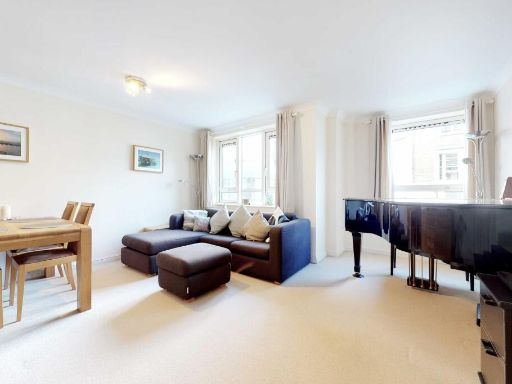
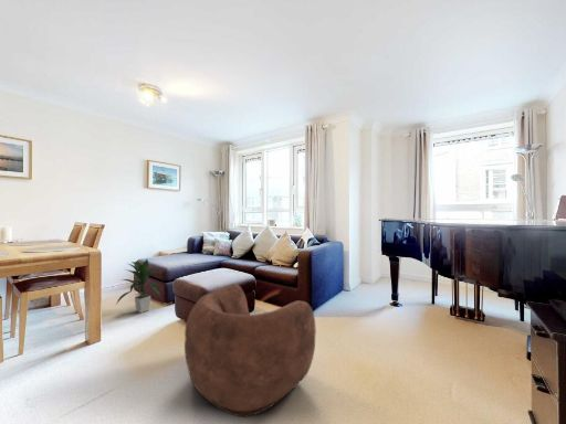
+ armchair [184,283,317,418]
+ indoor plant [115,258,165,314]
